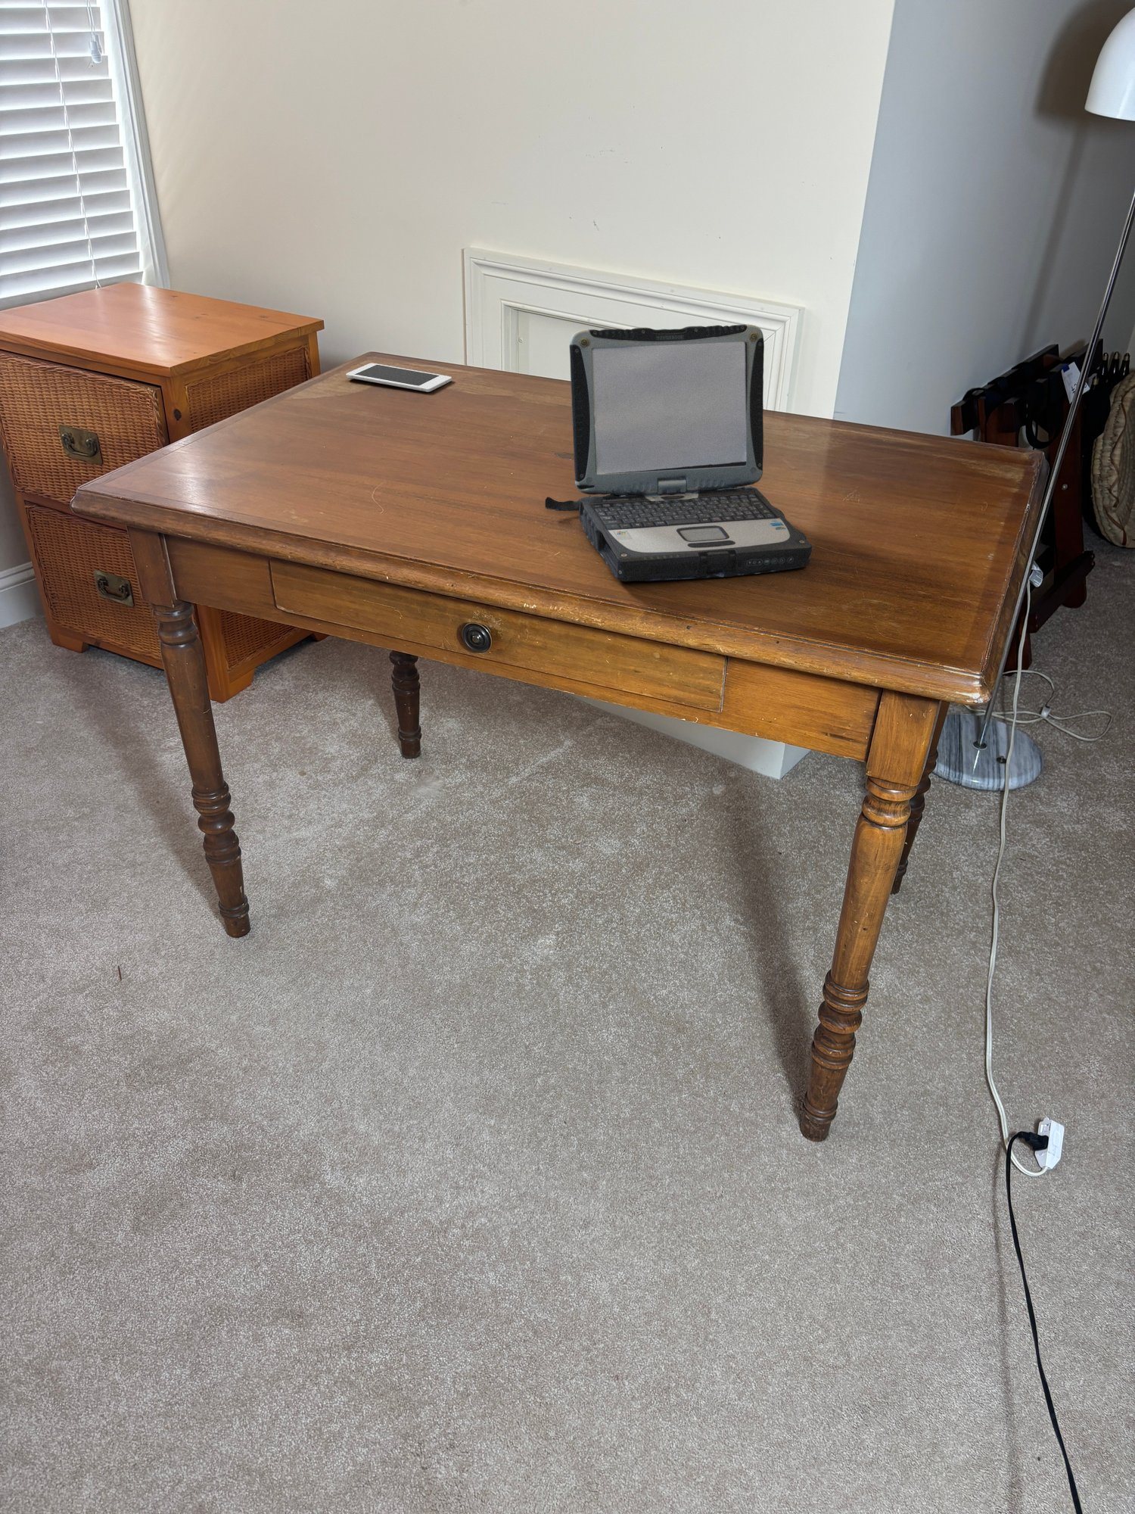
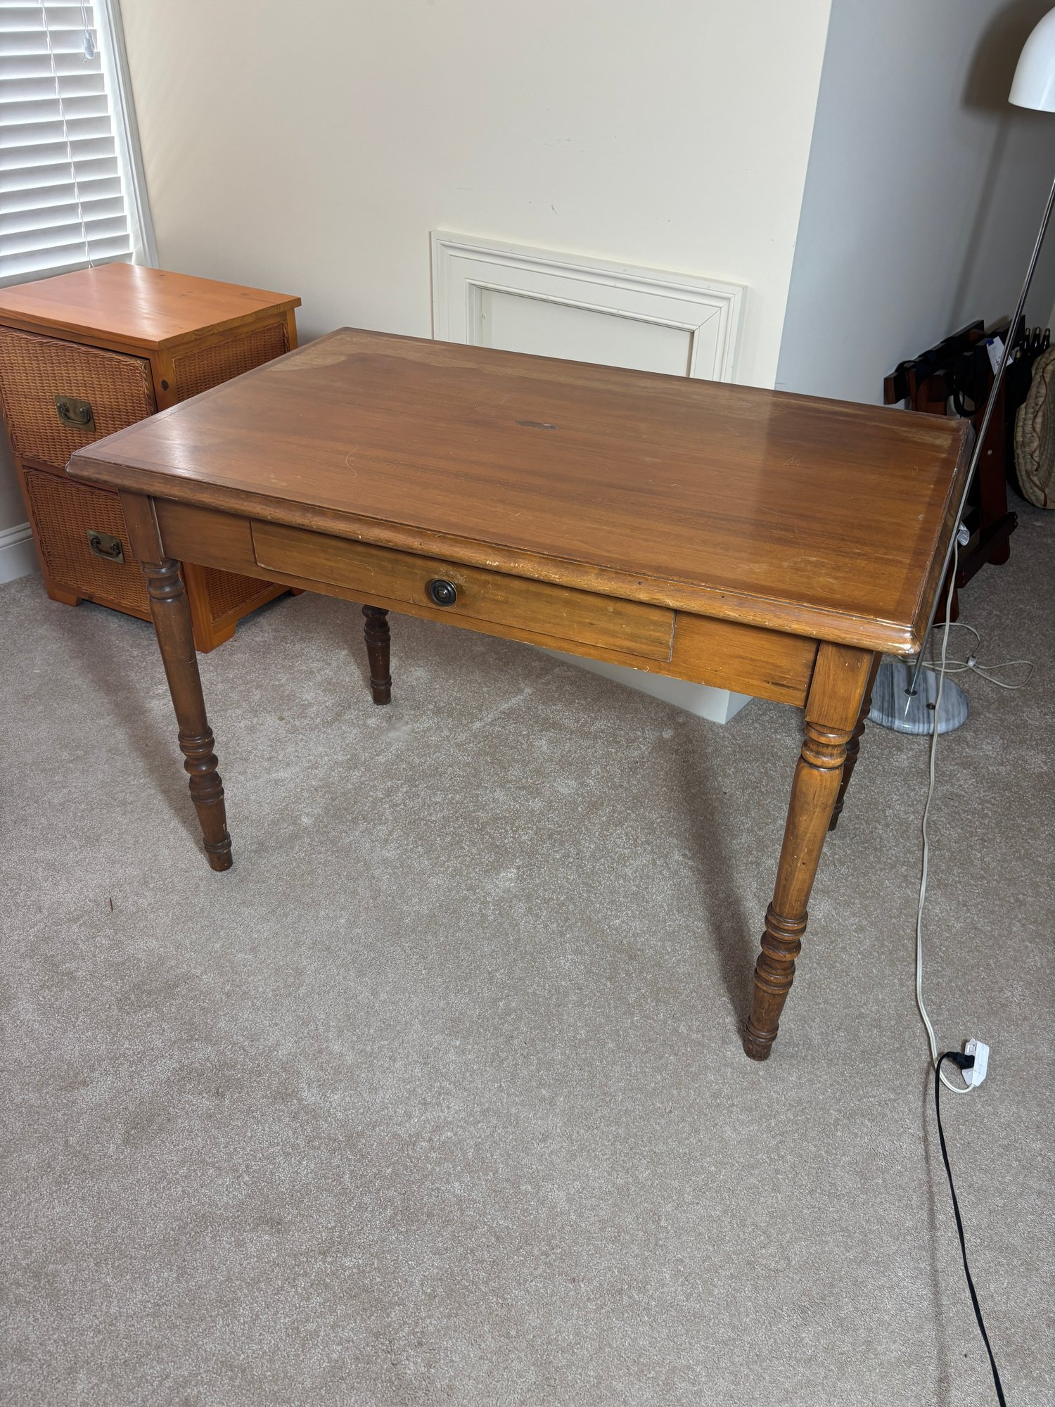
- laptop [544,323,813,582]
- cell phone [346,362,453,393]
